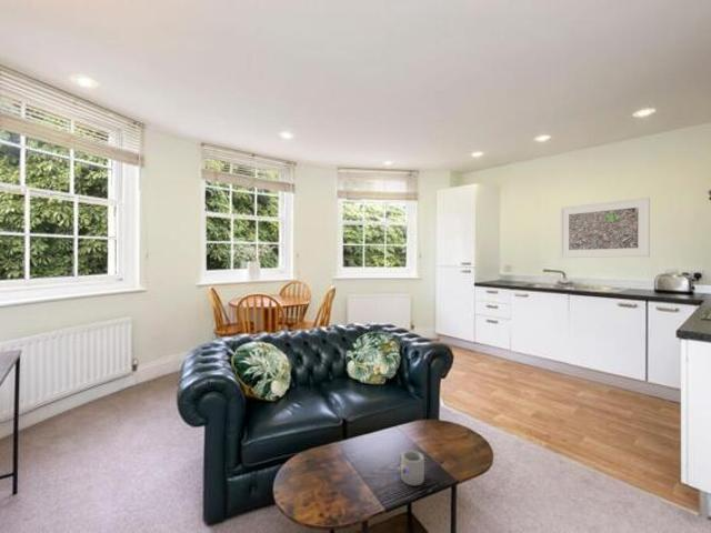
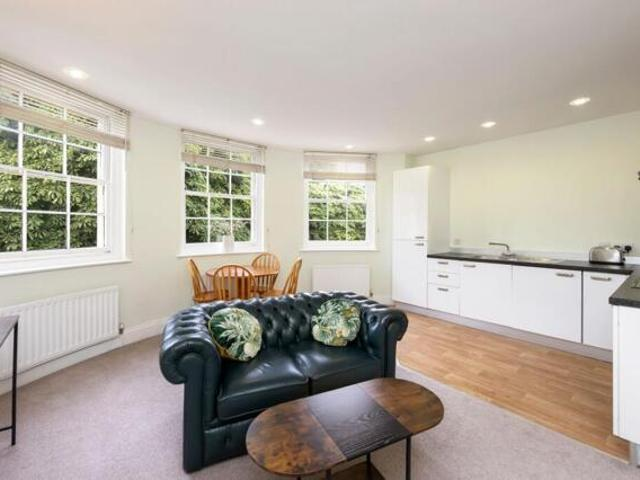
- mug [398,450,425,486]
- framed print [559,197,651,259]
